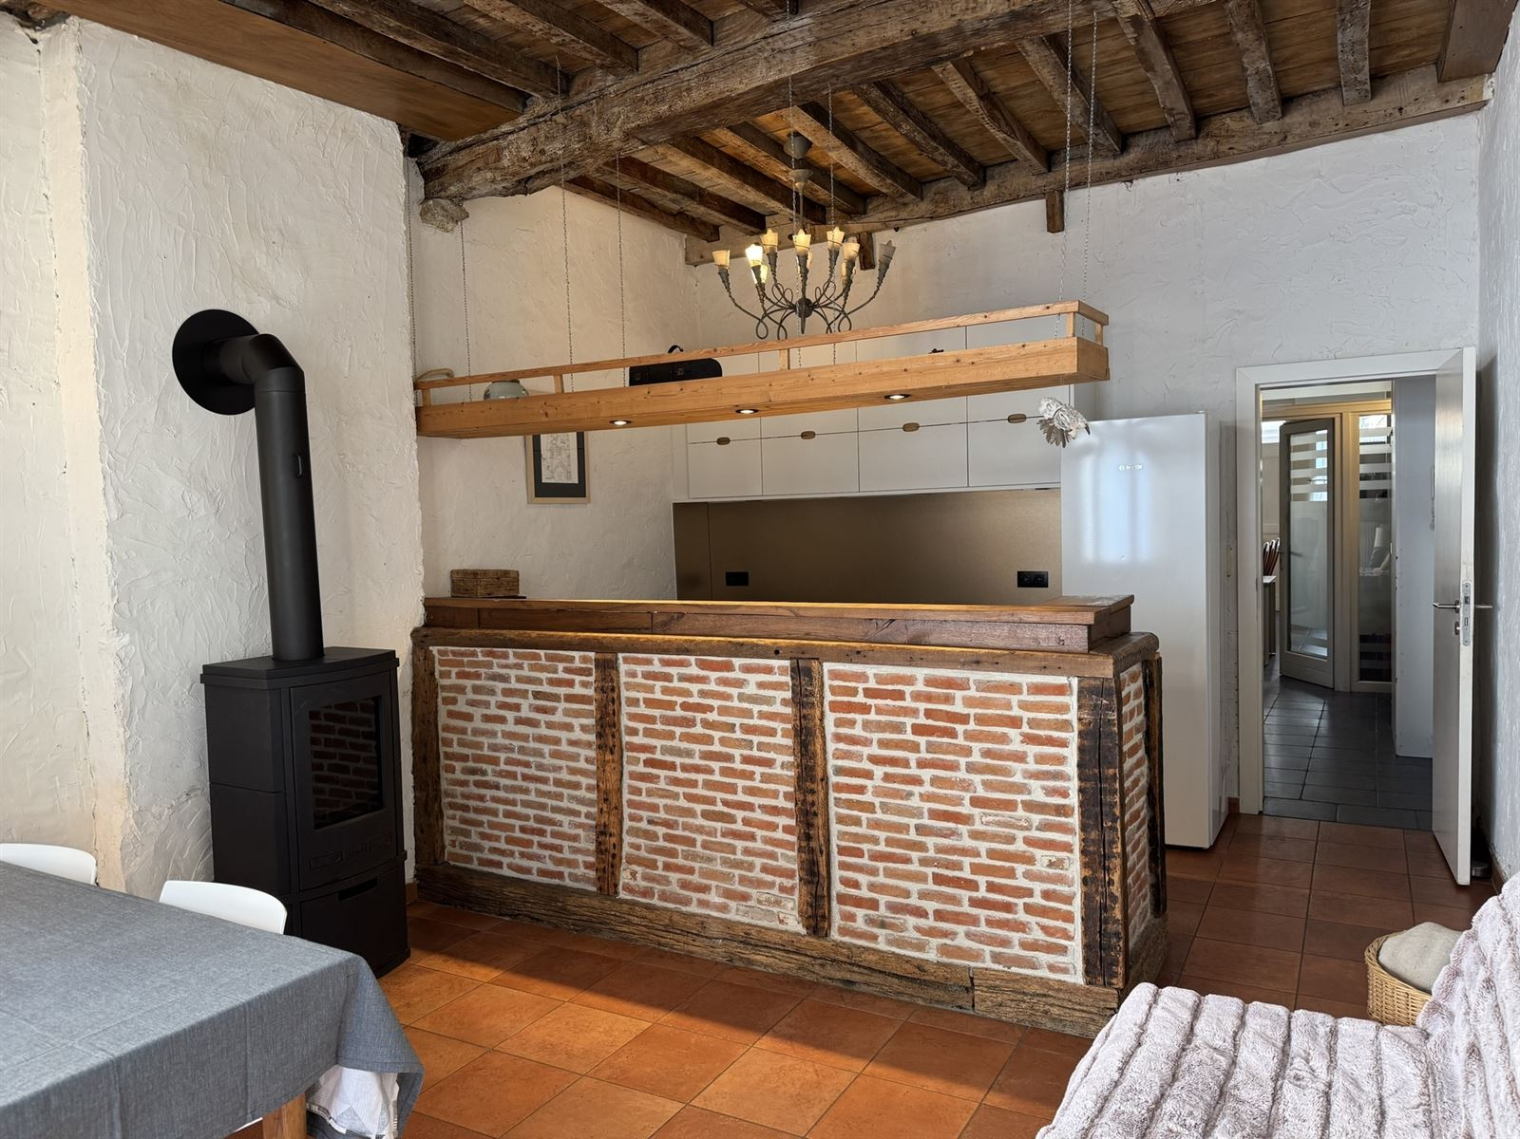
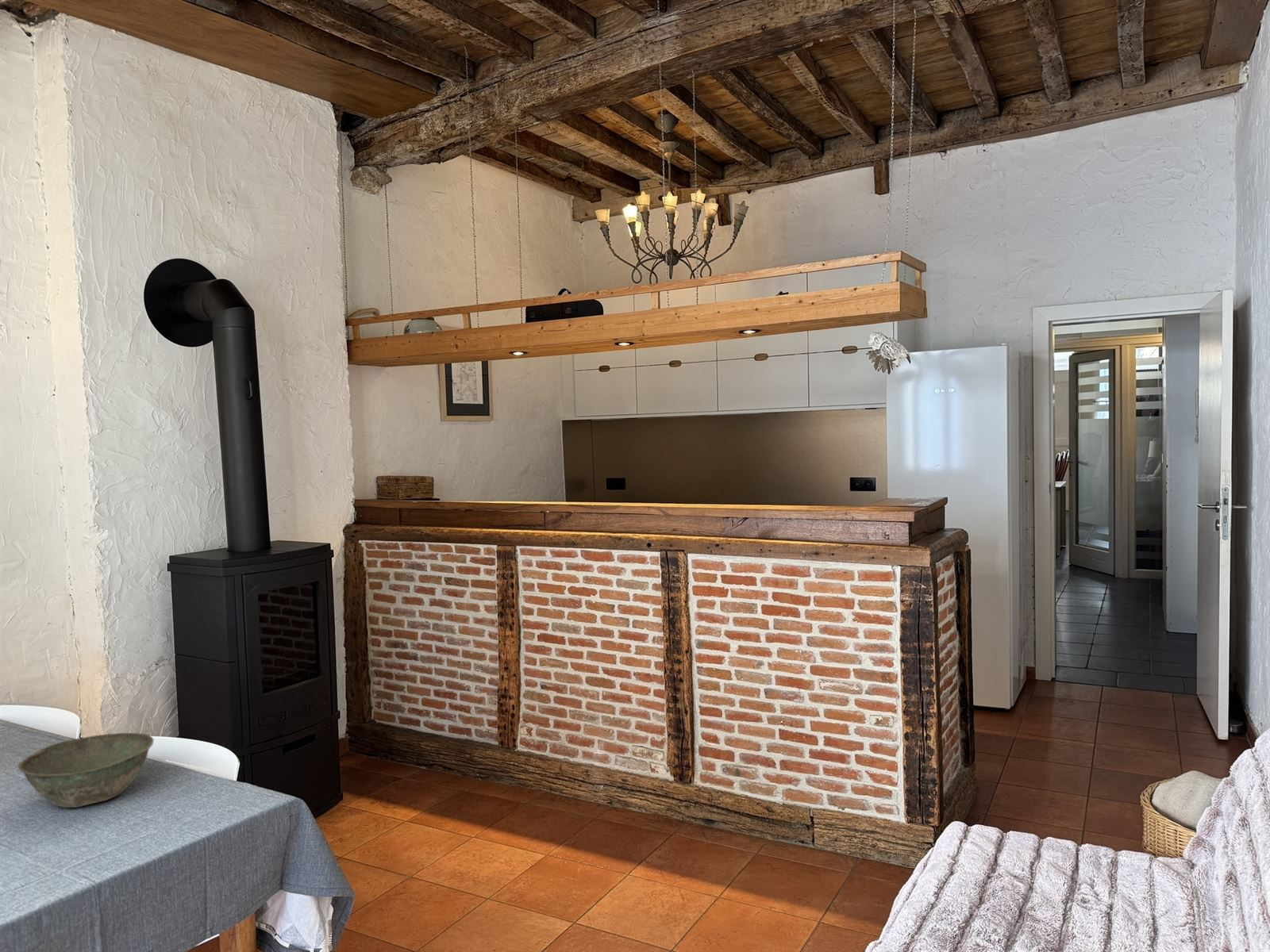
+ bowl [17,732,155,808]
